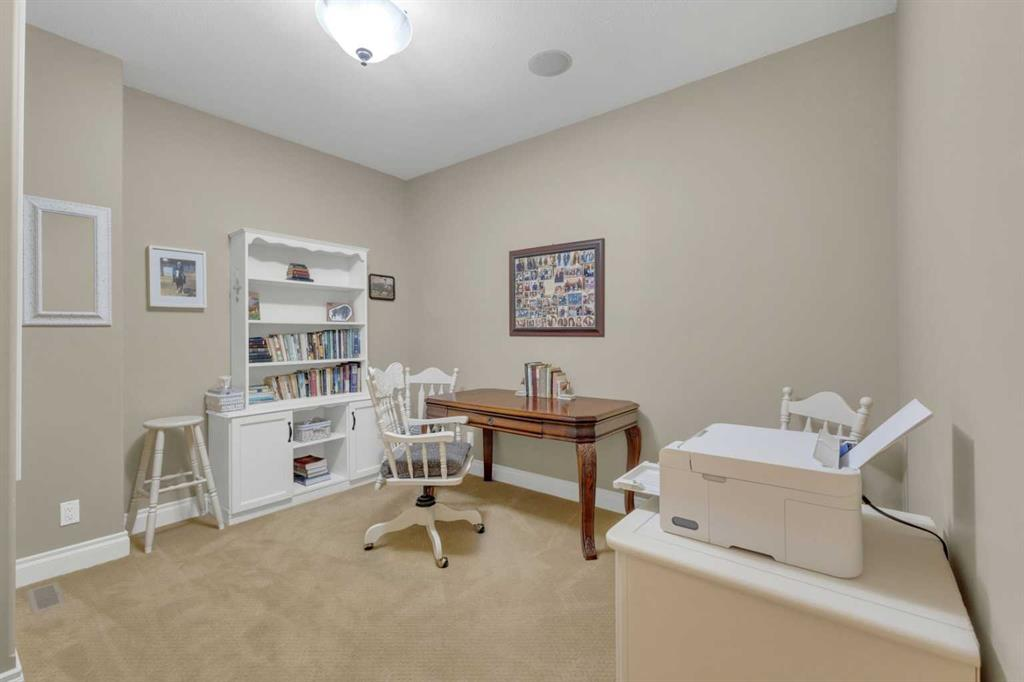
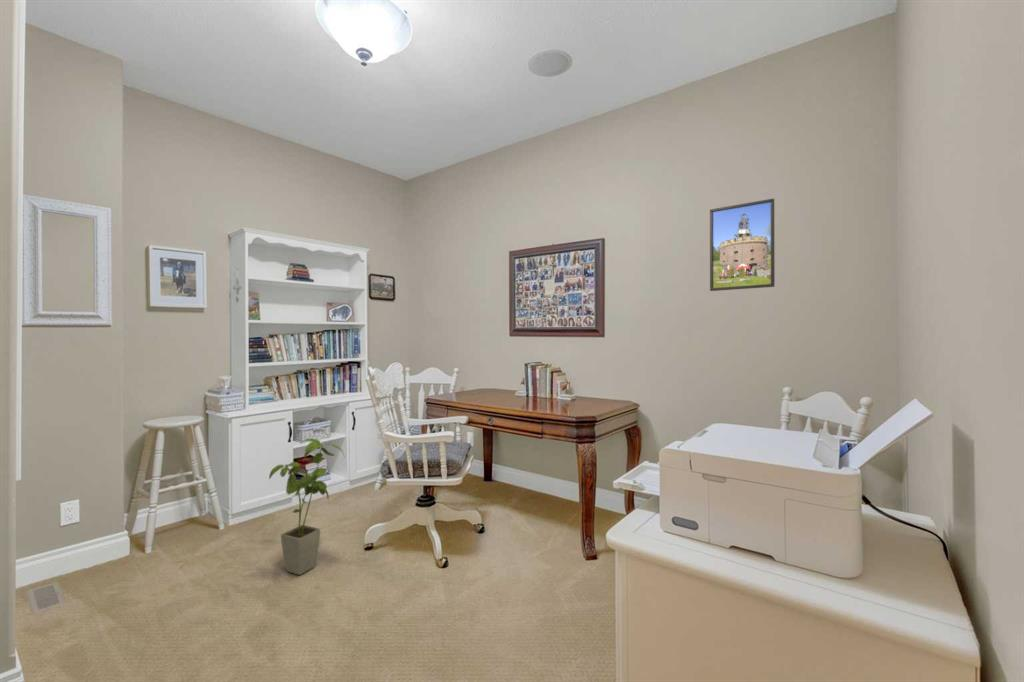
+ house plant [268,438,346,576]
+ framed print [709,198,776,292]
